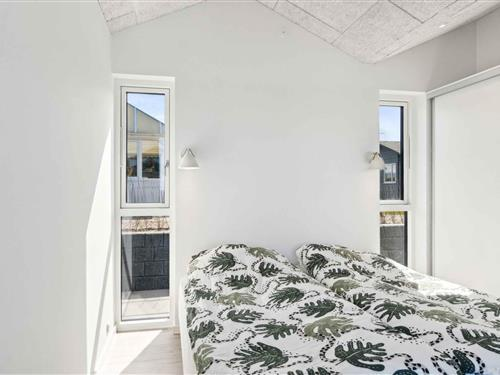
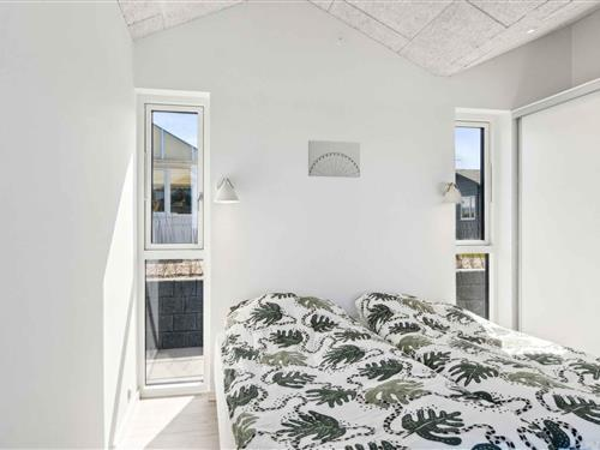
+ wall art [307,139,361,179]
